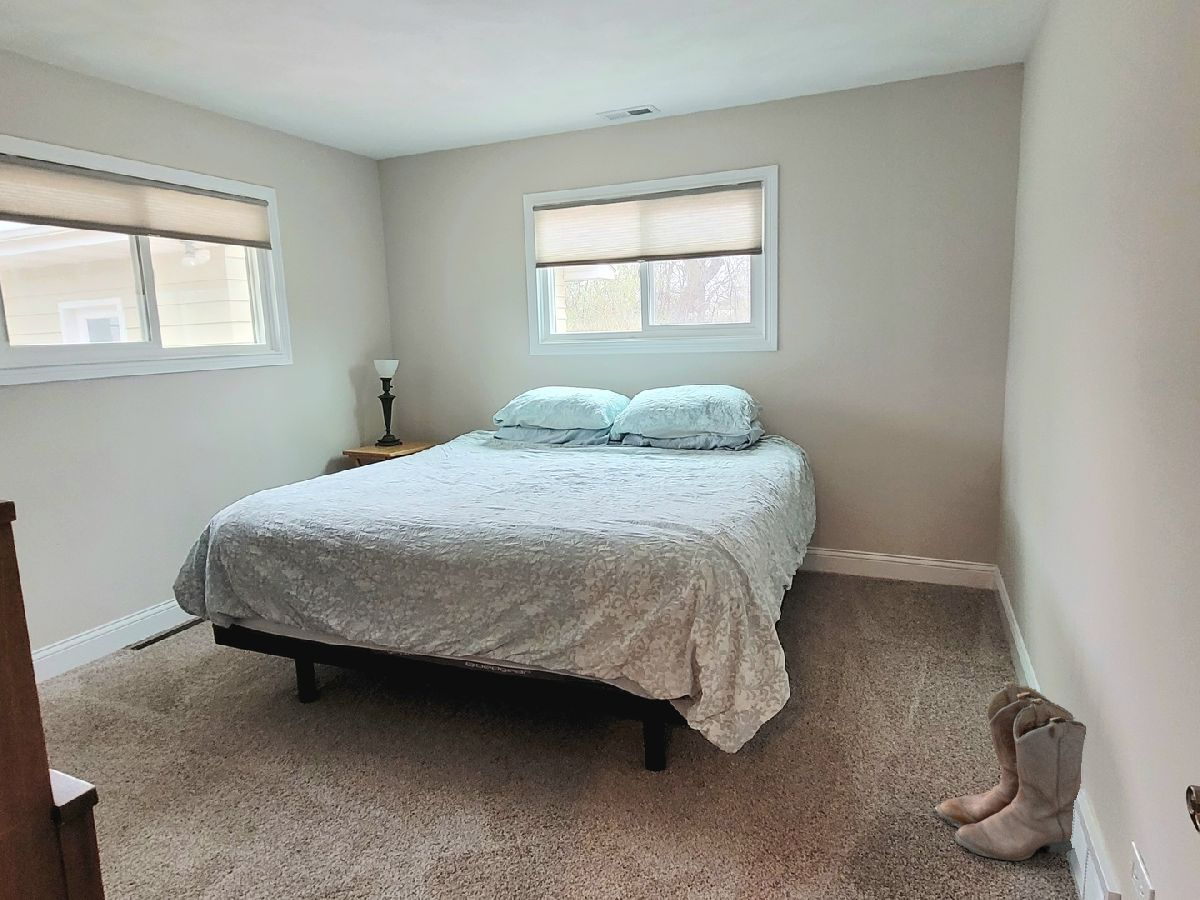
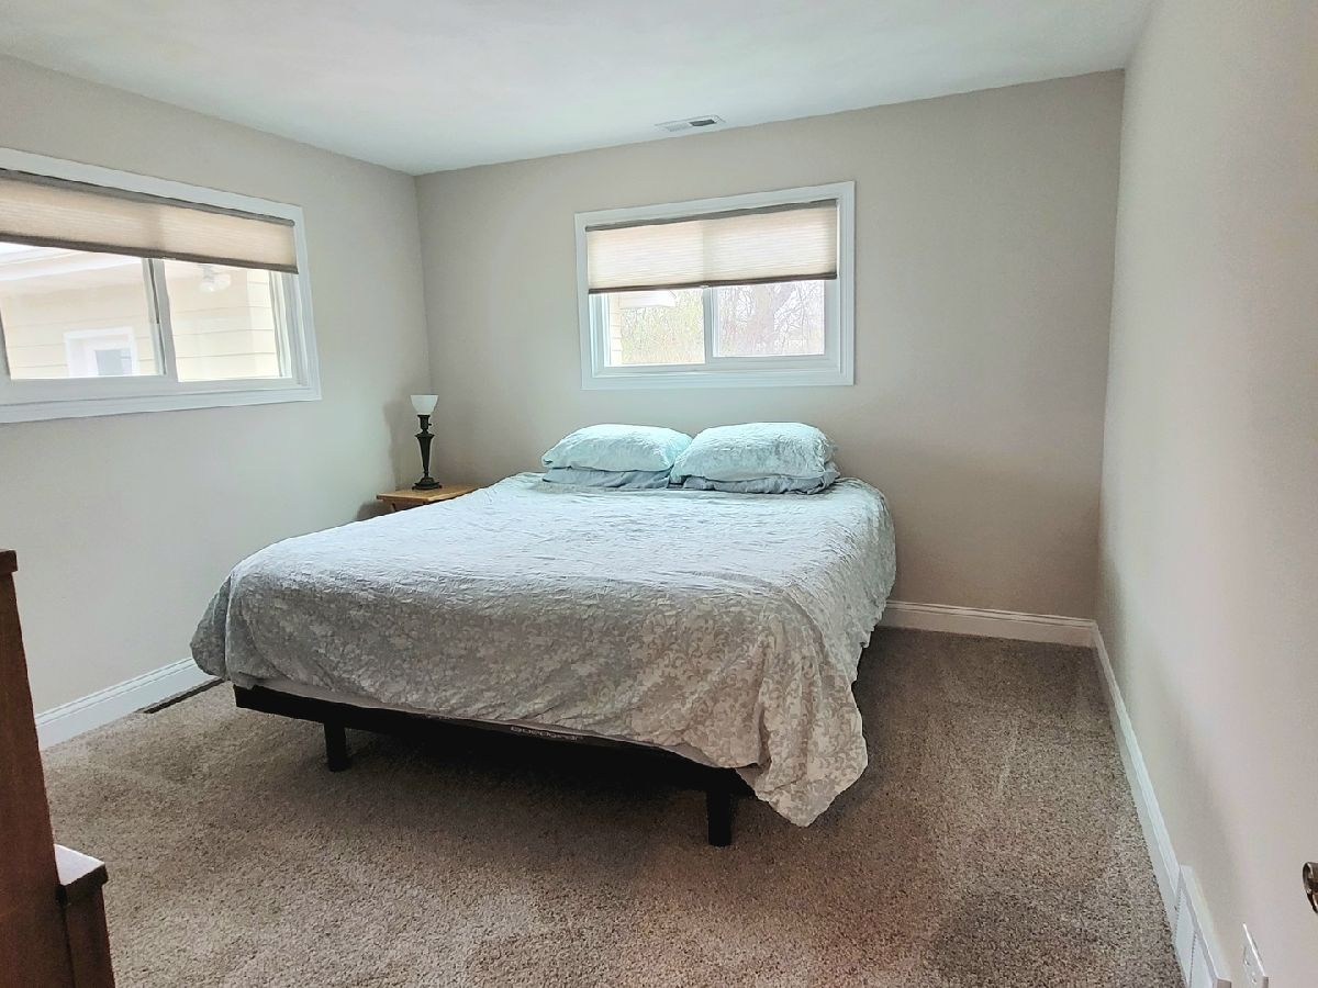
- boots [934,679,1087,862]
